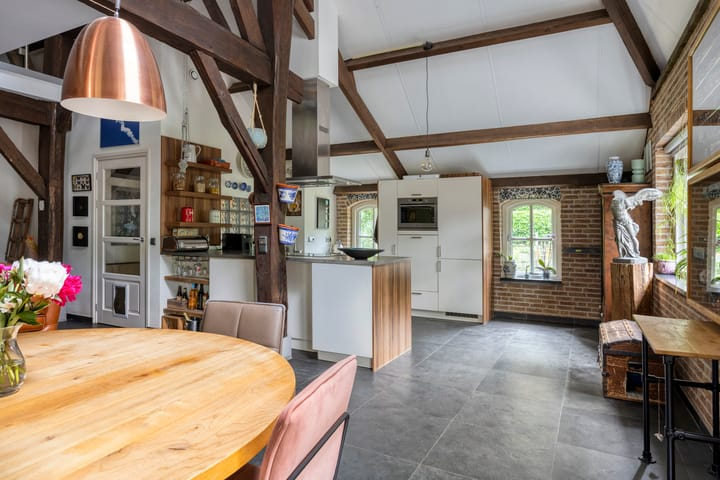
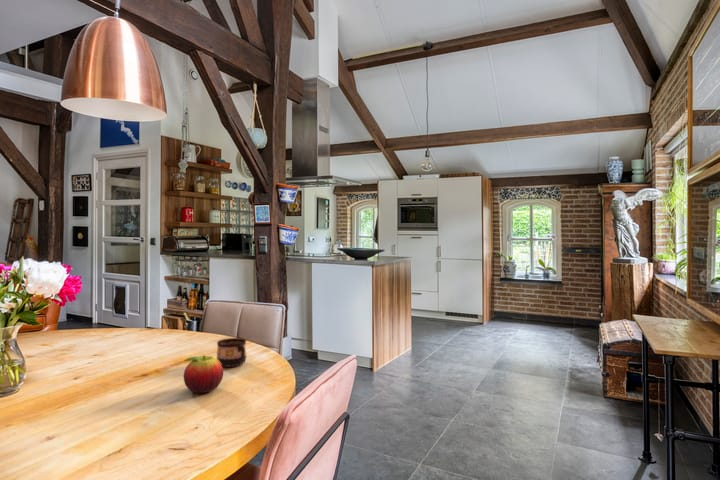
+ cup [216,337,247,368]
+ fruit [183,354,224,394]
